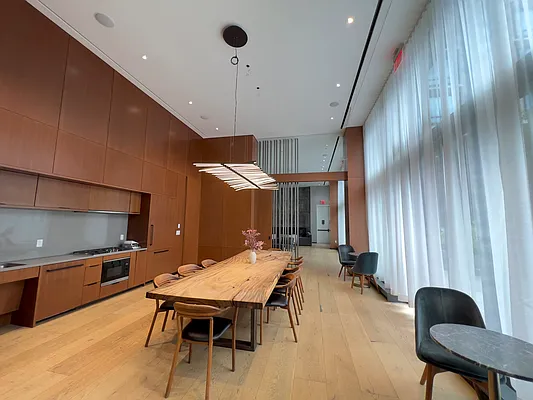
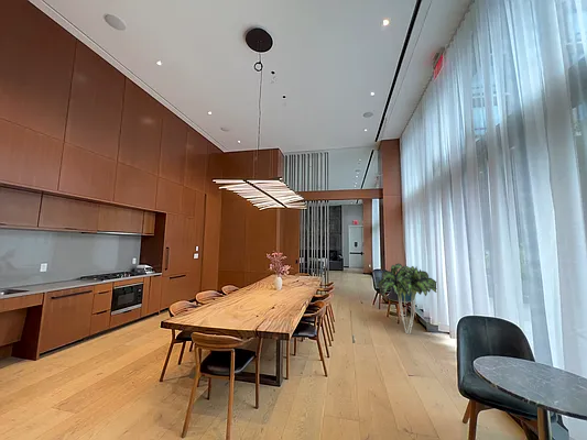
+ indoor plant [377,263,437,334]
